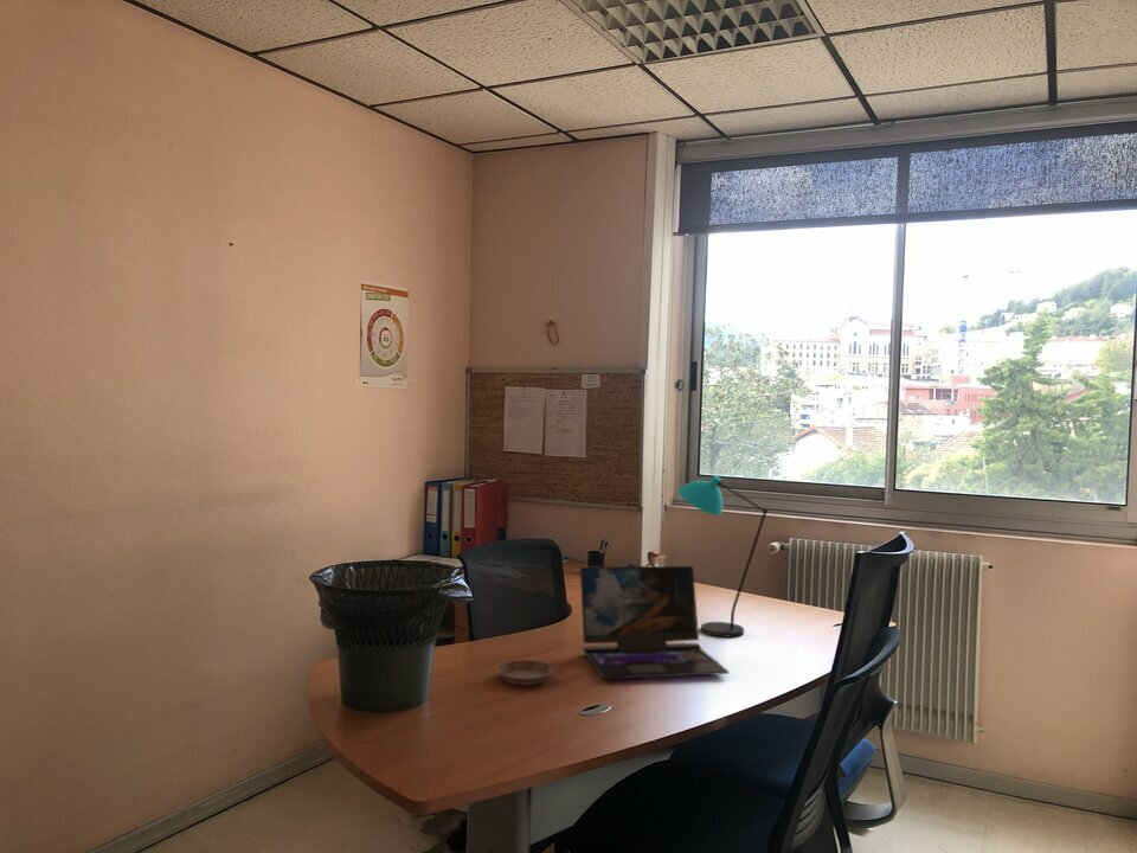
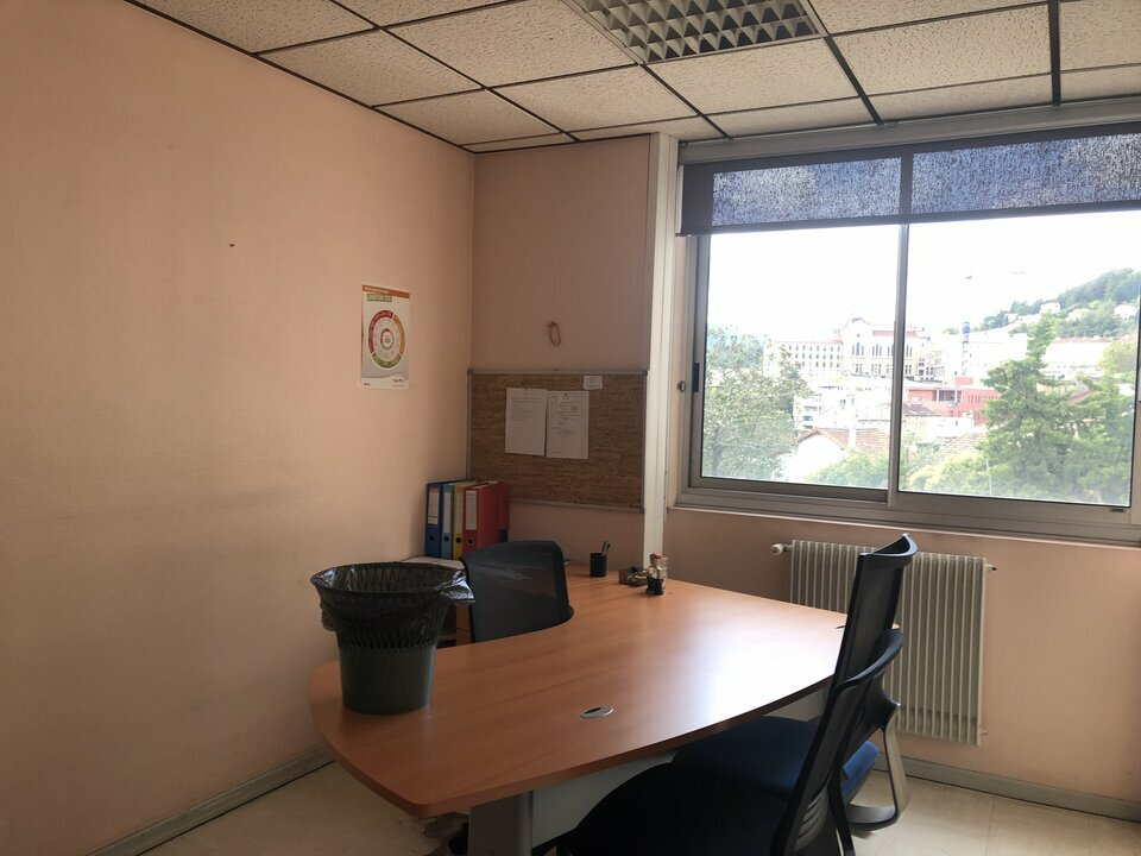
- laptop [579,565,730,680]
- desk lamp [677,474,770,637]
- saucer [496,659,555,686]
